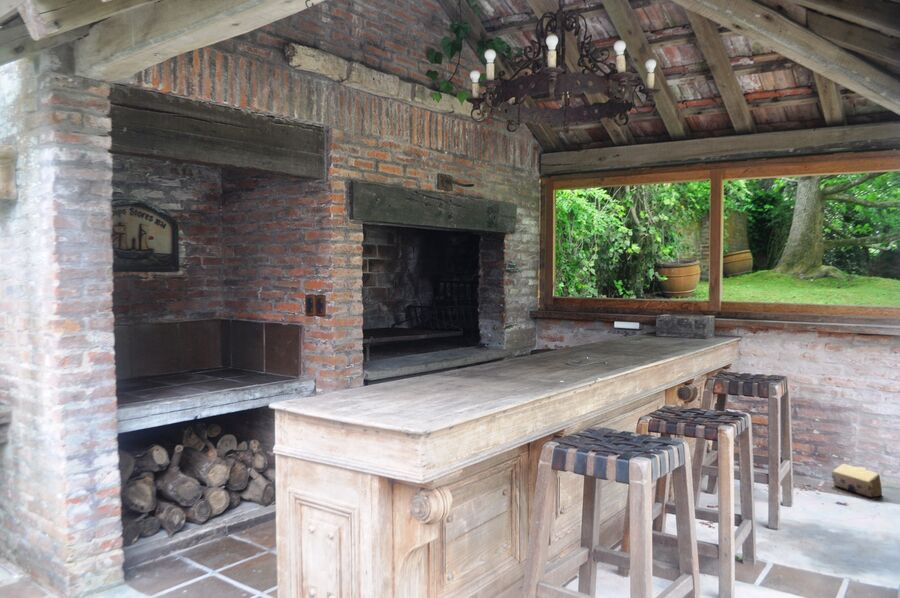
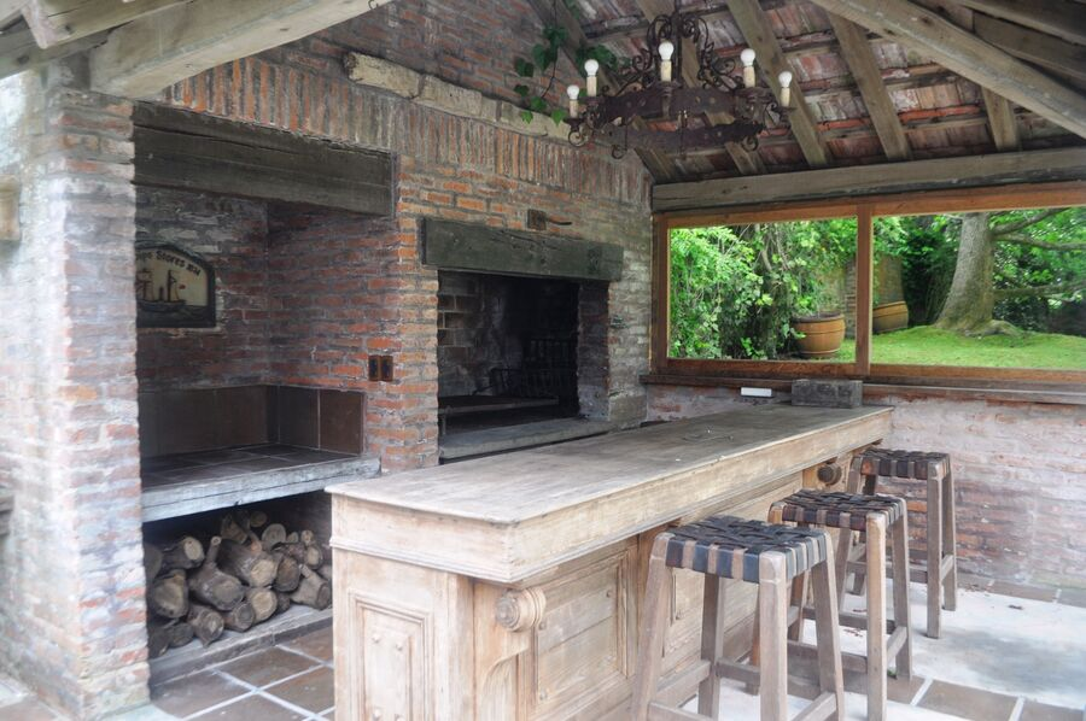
- cardboard box [829,463,883,498]
